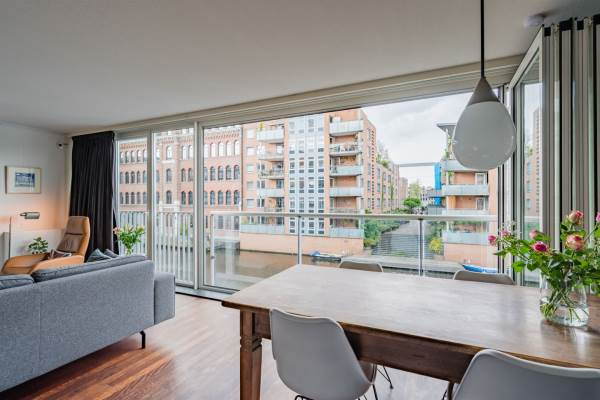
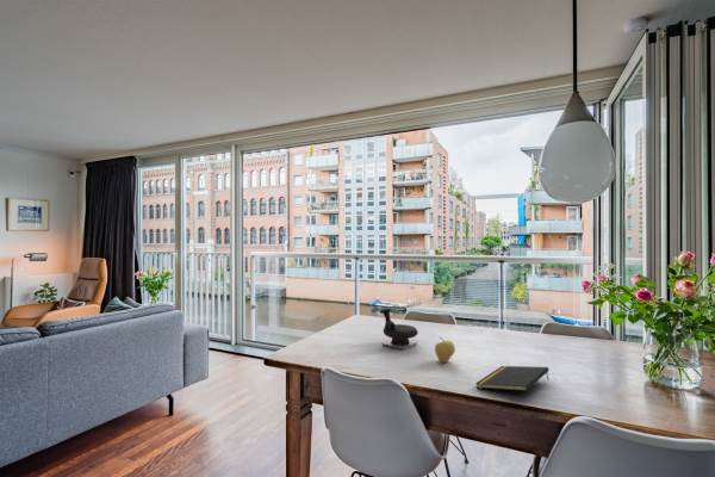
+ fruit [434,336,456,364]
+ teapot [379,308,419,351]
+ notepad [474,365,551,392]
